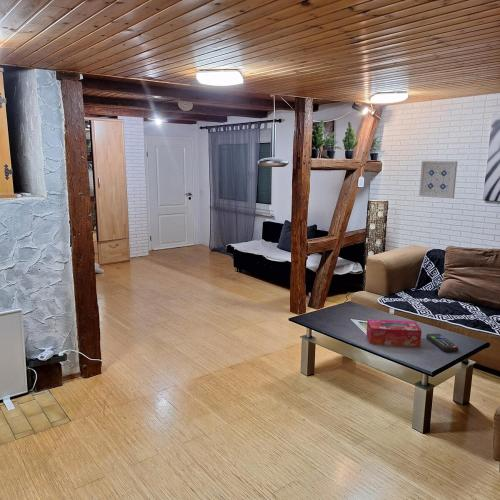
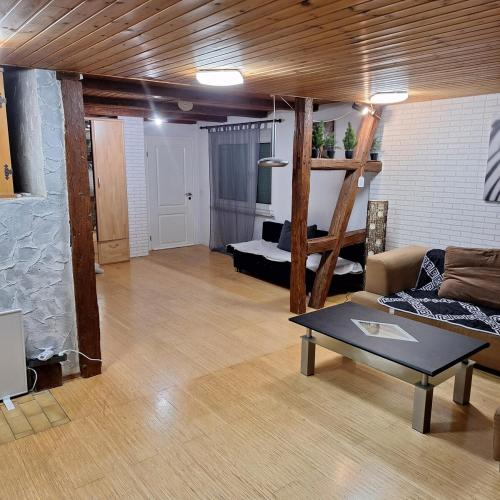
- wall art [418,160,458,199]
- remote control [425,333,459,353]
- tissue box [366,318,423,347]
